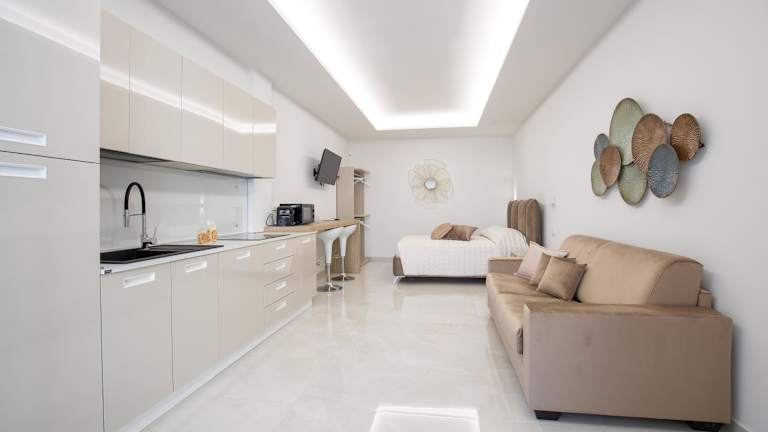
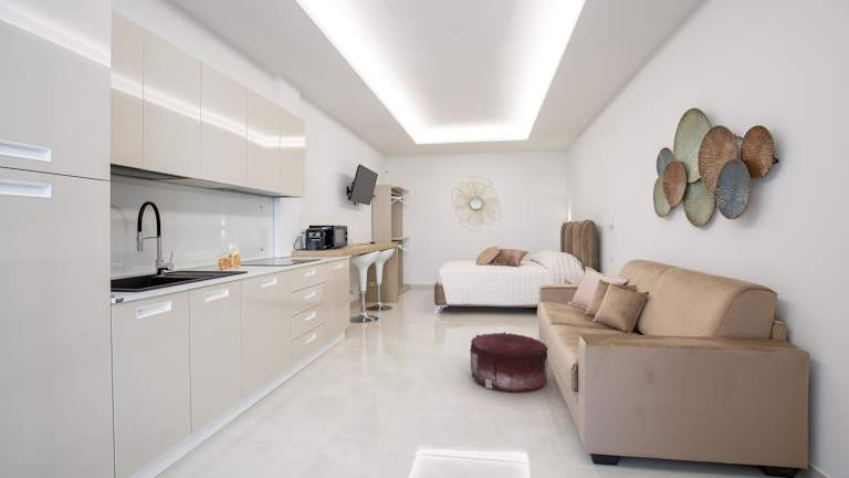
+ pouf [469,331,548,393]
